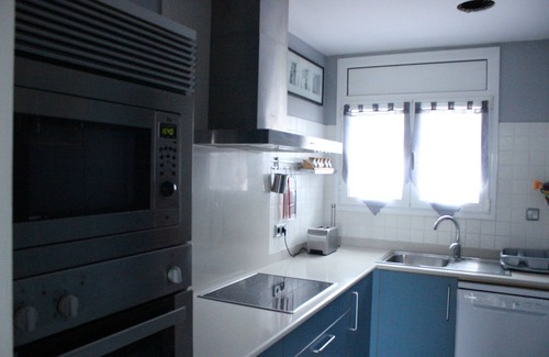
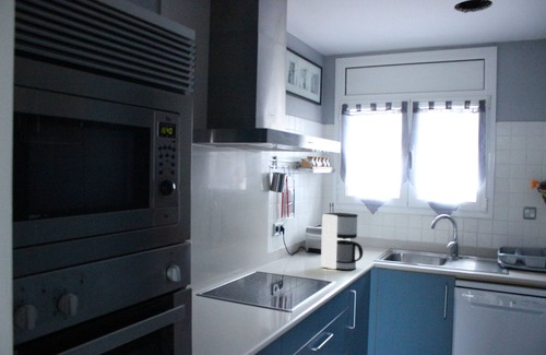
+ coffee maker [320,212,364,271]
